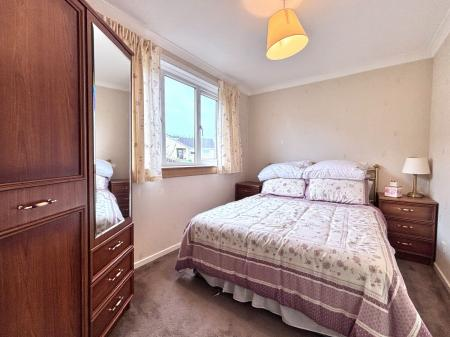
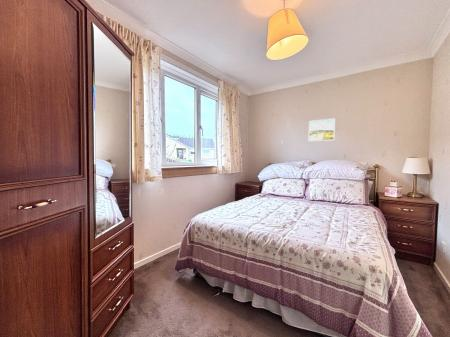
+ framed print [308,117,336,142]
